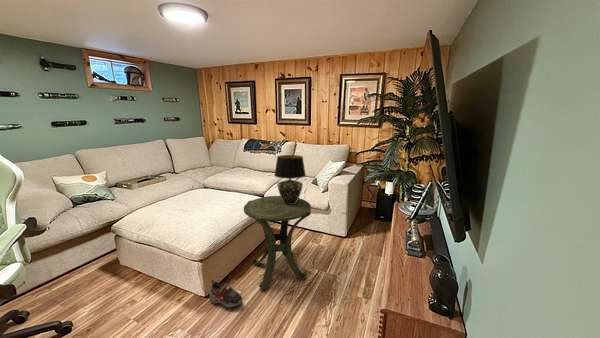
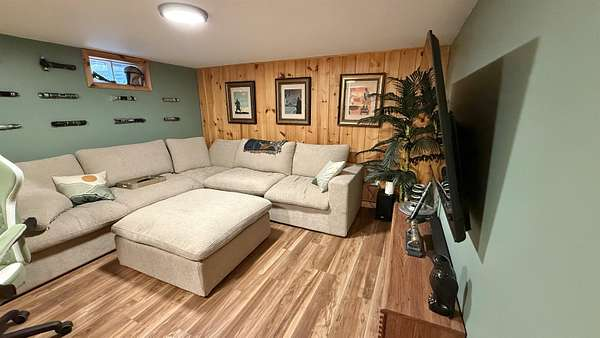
- side table [243,195,312,290]
- table lamp [273,154,307,204]
- shoe [208,279,243,309]
